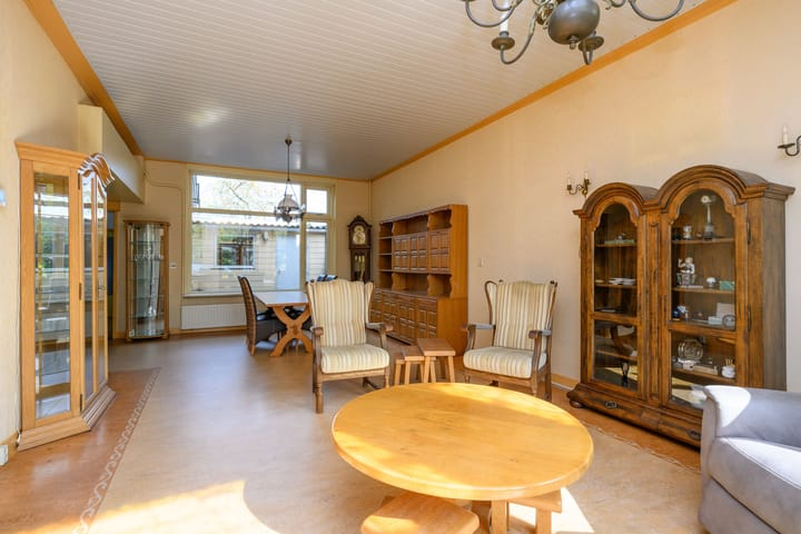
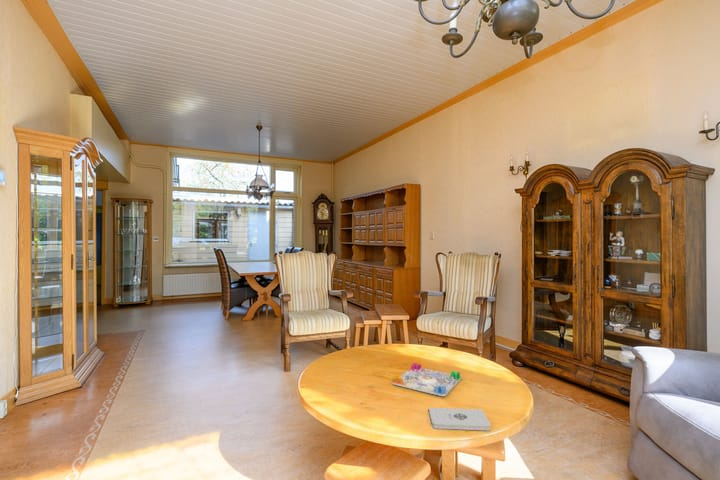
+ notepad [428,407,491,431]
+ board game [391,362,463,397]
